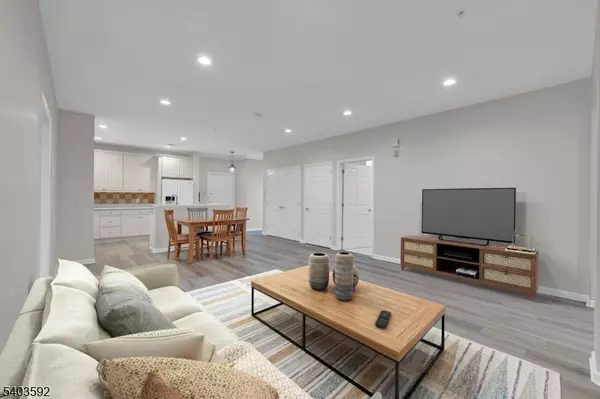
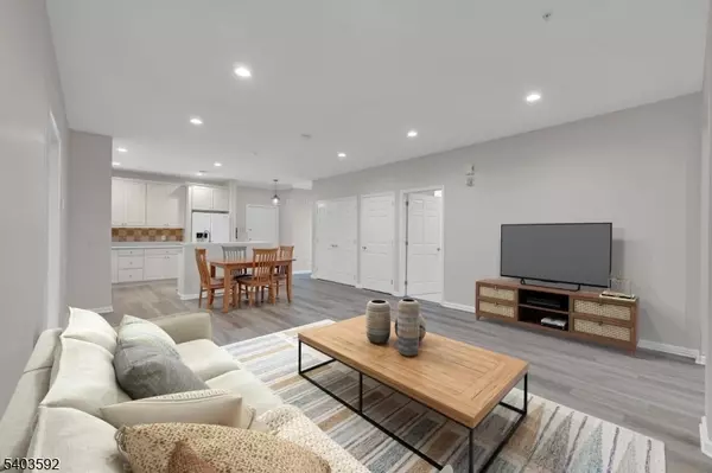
- remote control [374,310,392,329]
